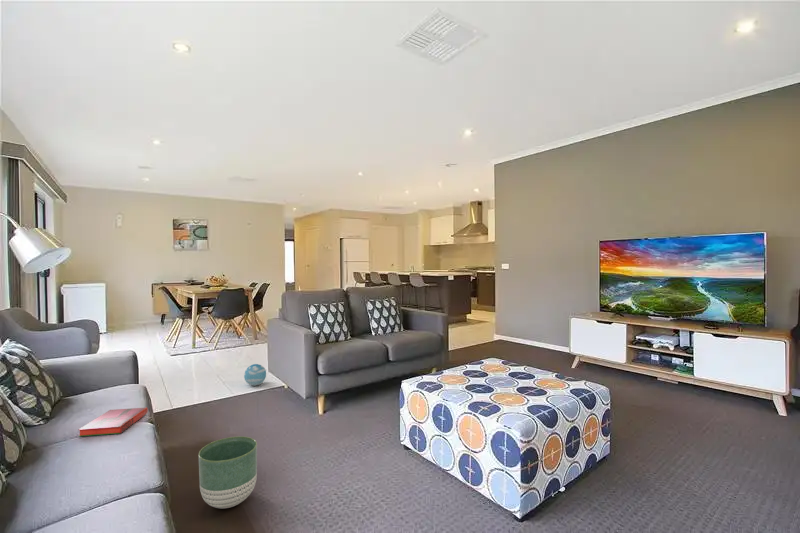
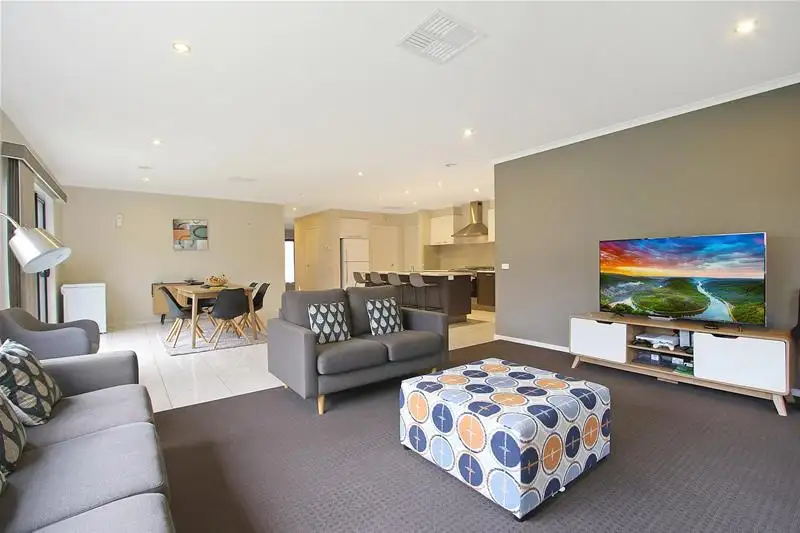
- hardback book [77,406,149,437]
- planter [198,436,258,509]
- decorative ball [243,363,267,387]
